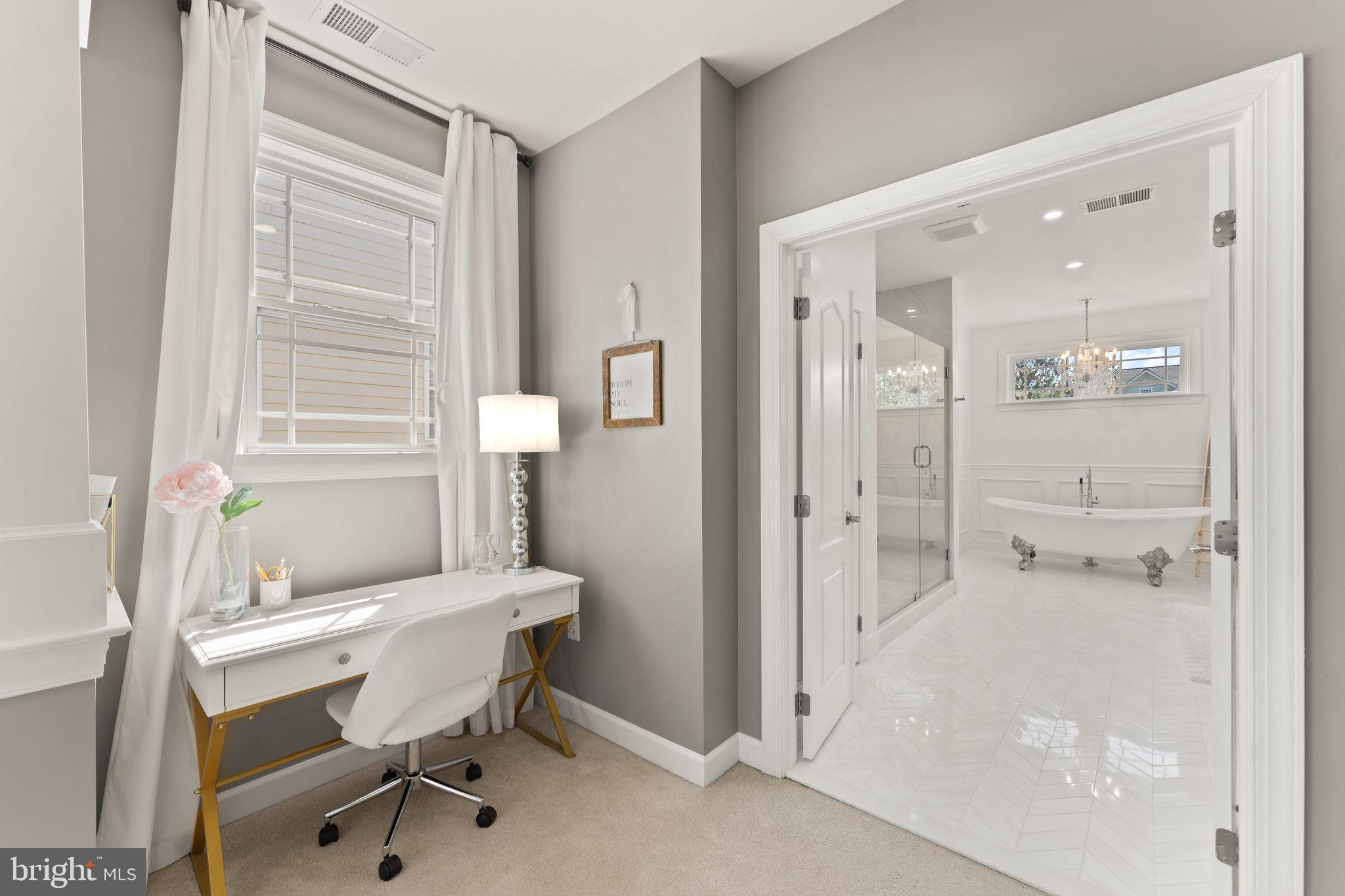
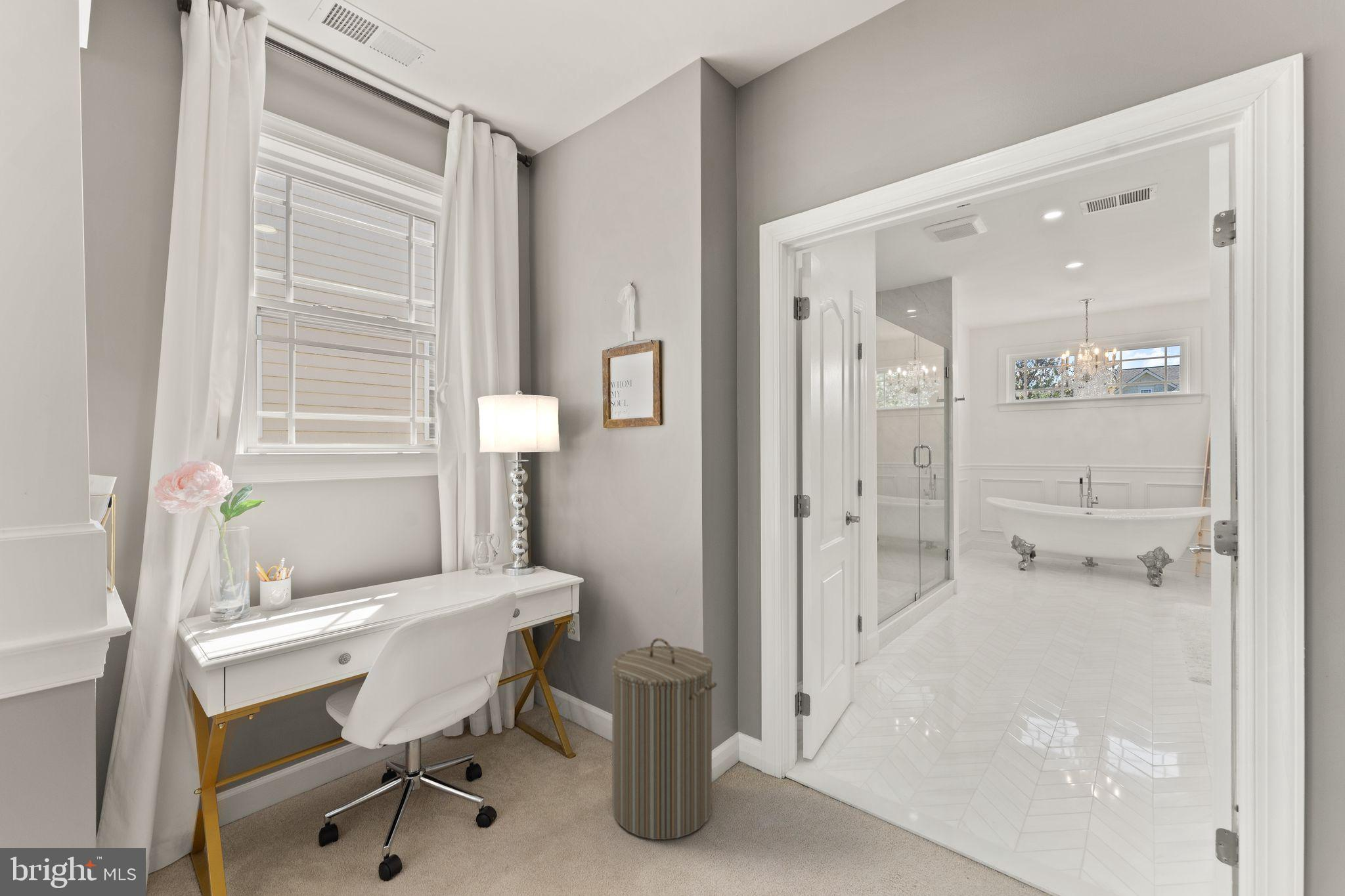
+ laundry hamper [611,637,718,840]
